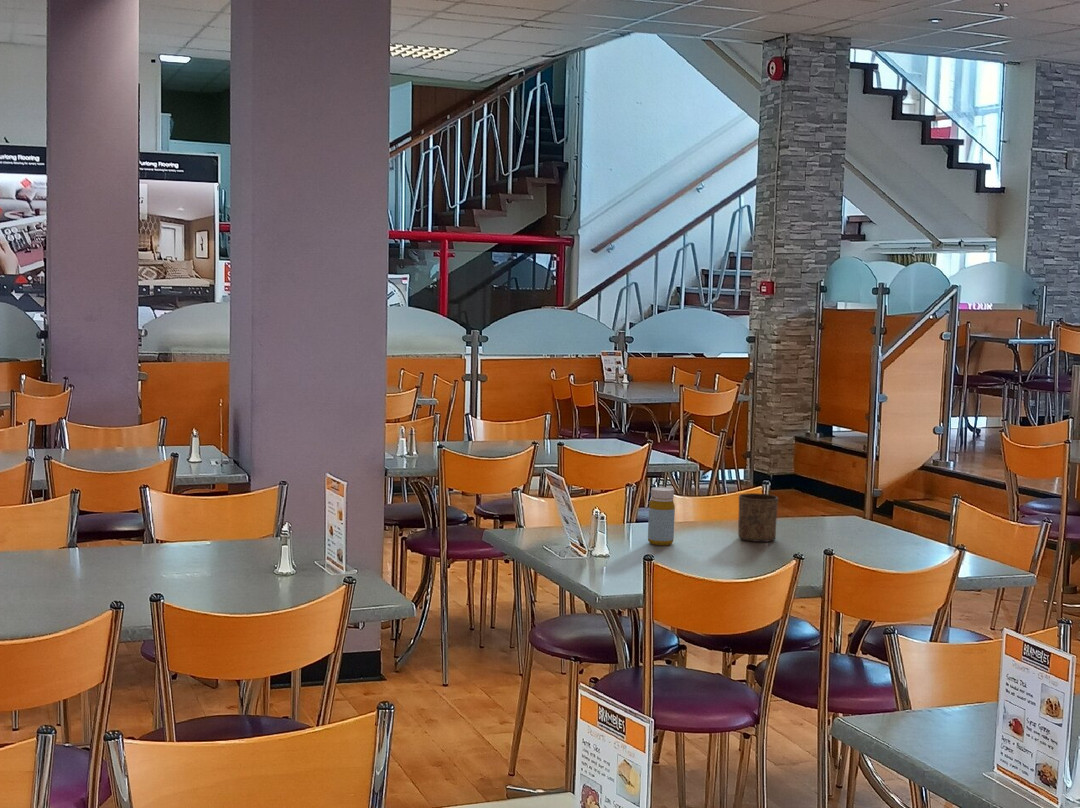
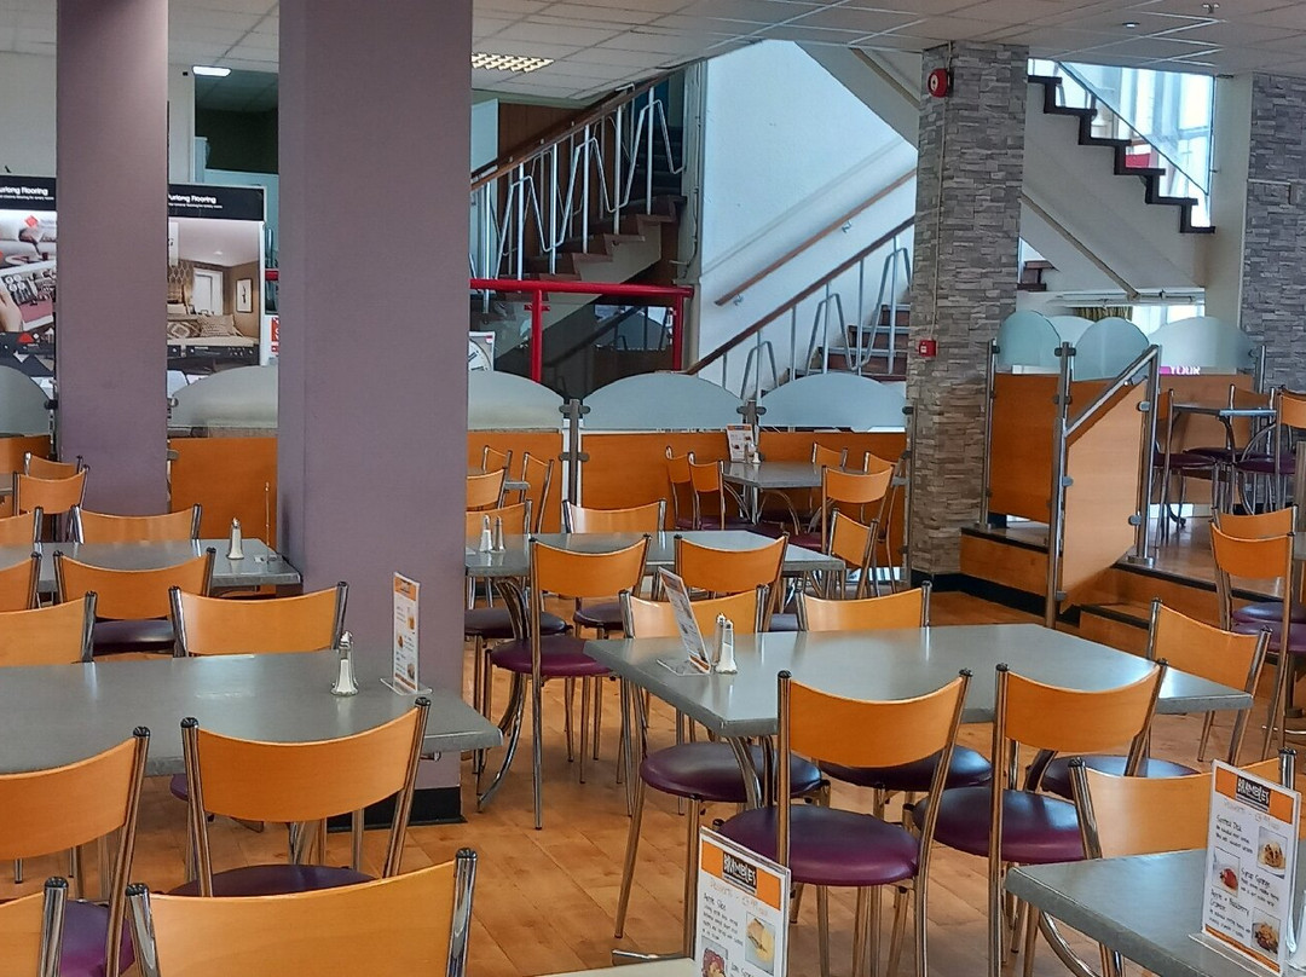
- cup [737,492,779,543]
- bottle [647,486,676,546]
